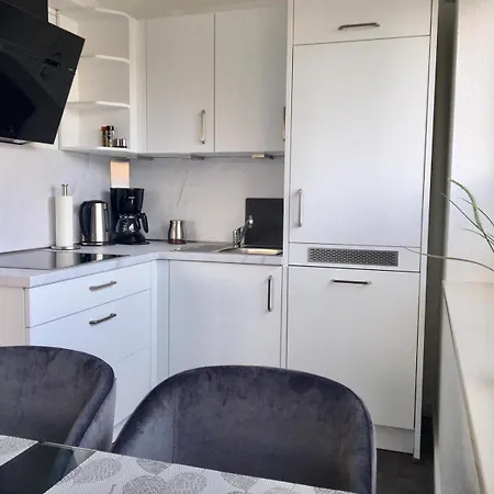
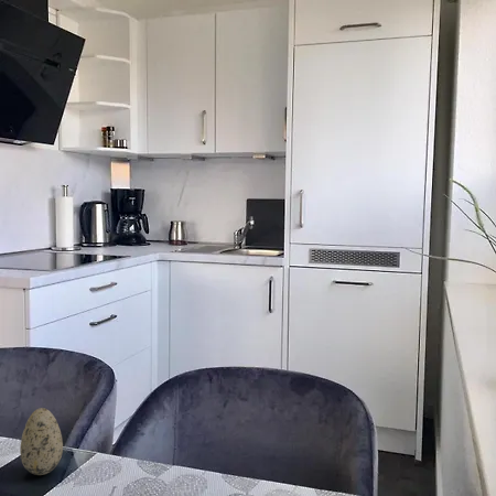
+ decorative egg [19,407,64,476]
